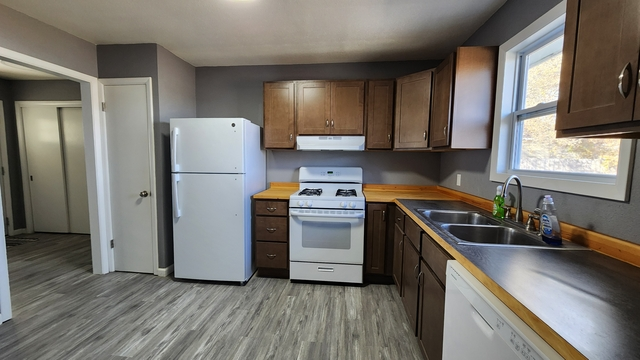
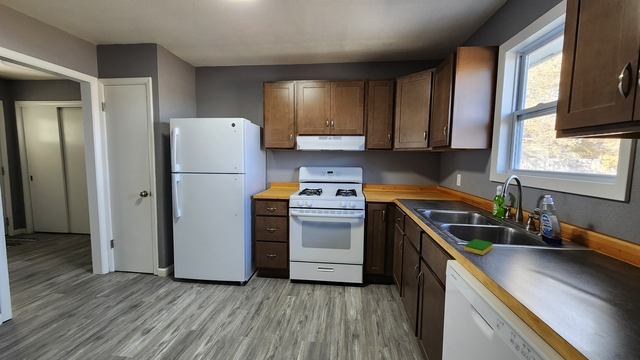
+ dish sponge [463,238,494,256]
